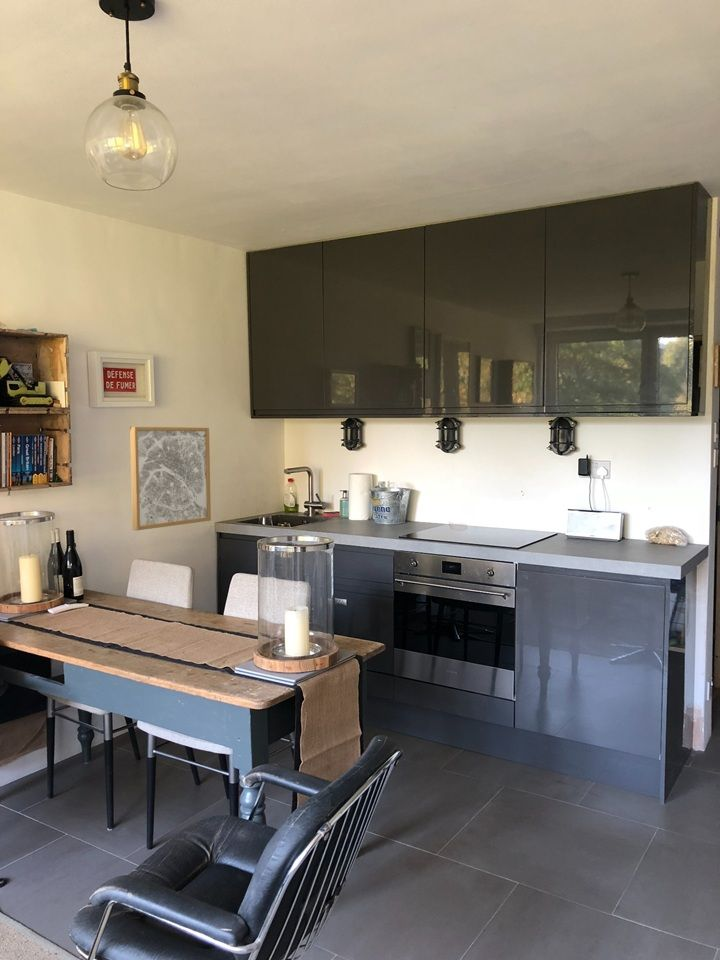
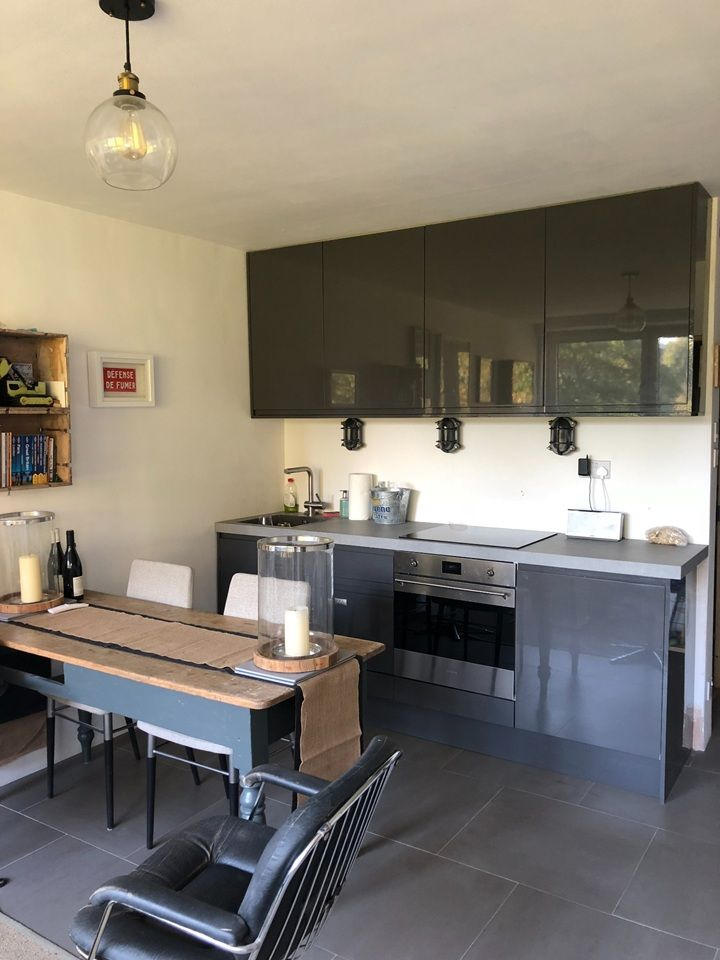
- wall art [129,426,212,531]
